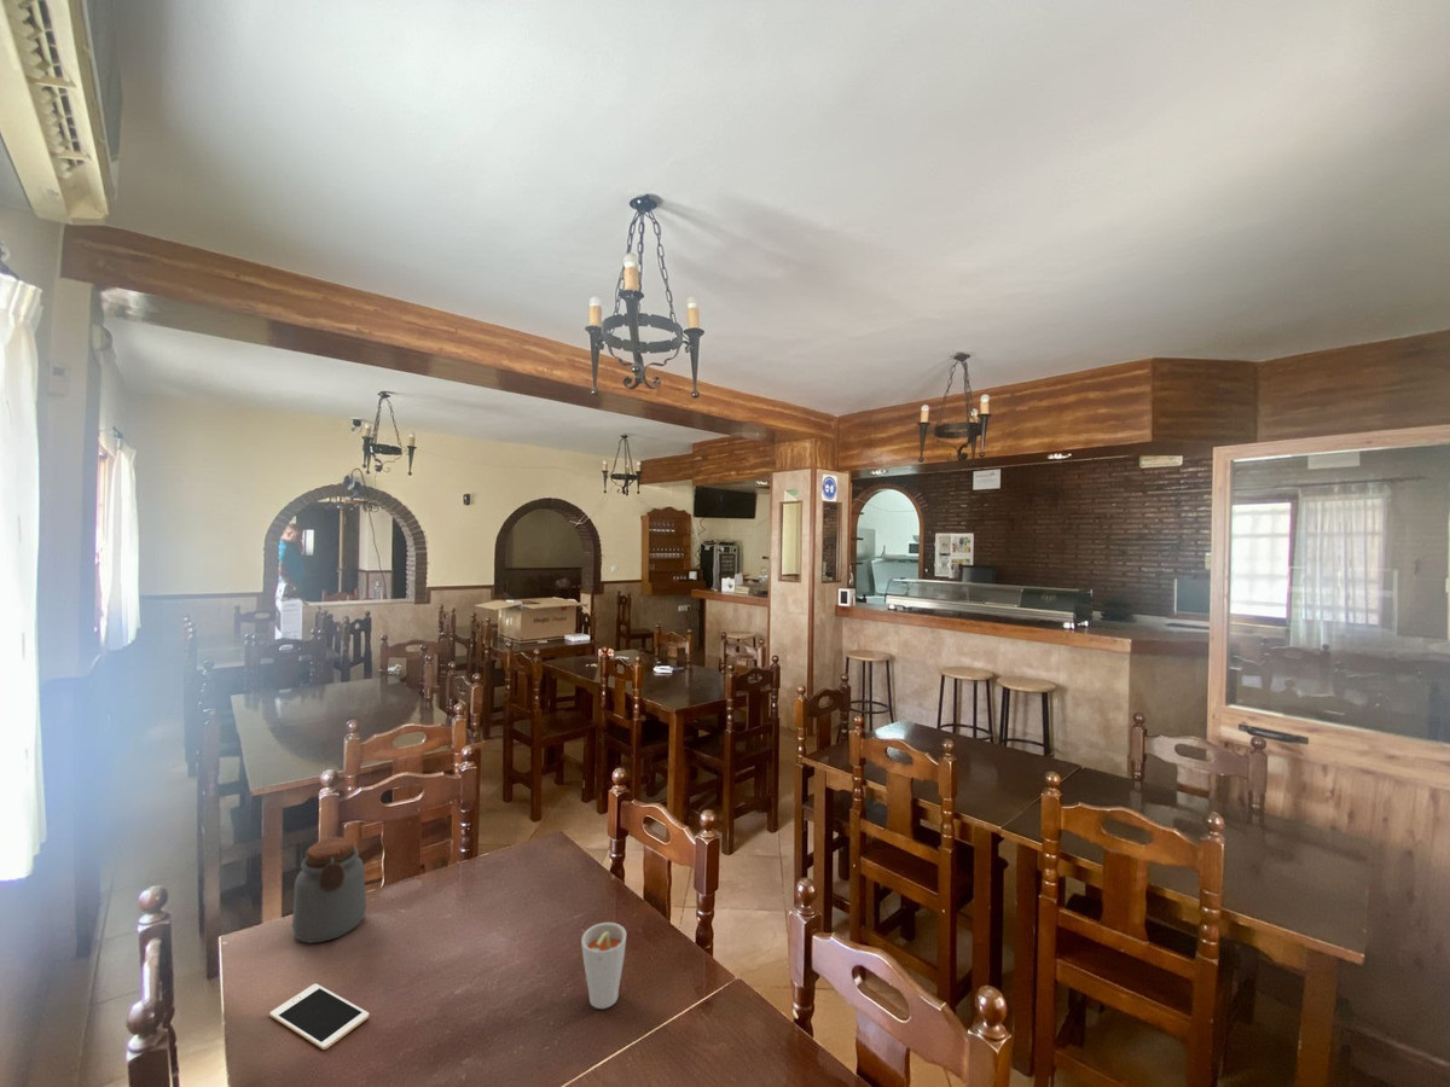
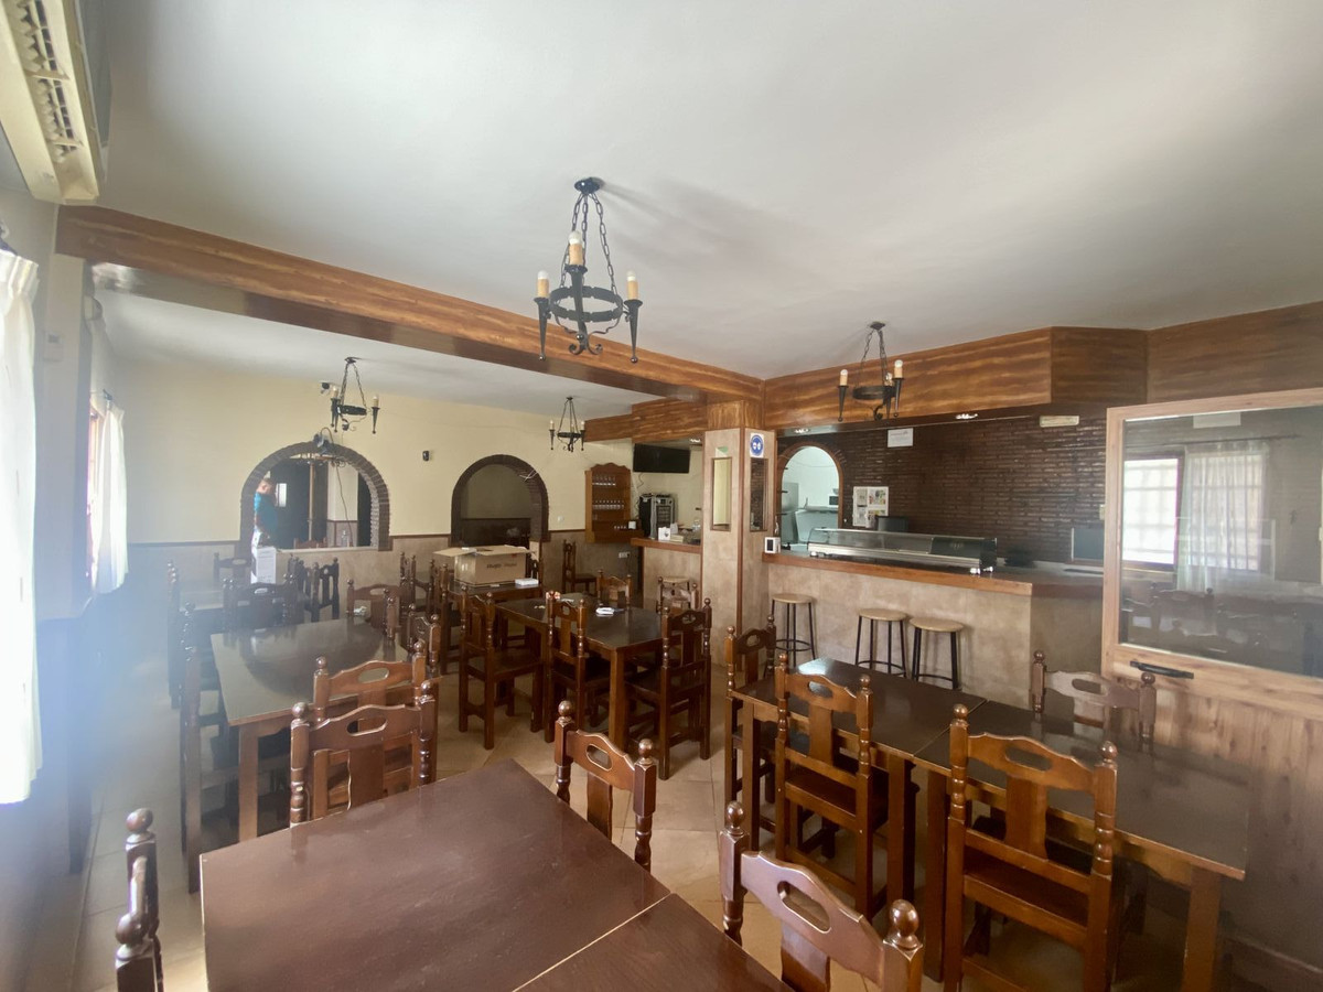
- cell phone [268,983,370,1051]
- jar [291,836,367,944]
- cup [580,922,627,1010]
